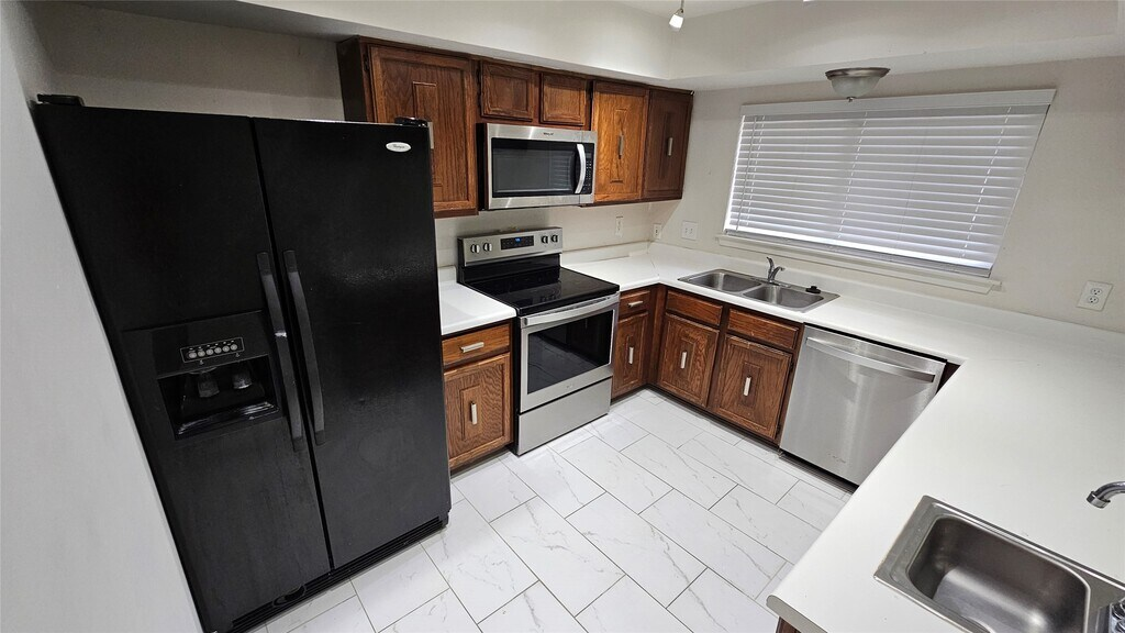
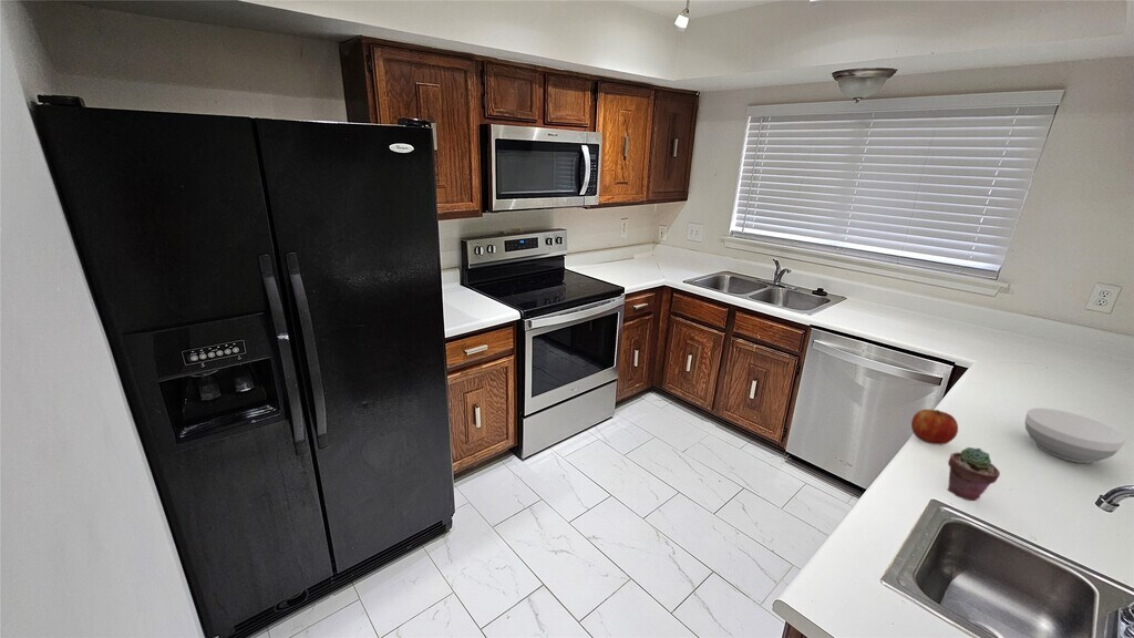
+ bowl [1024,407,1127,464]
+ apple [910,408,959,446]
+ potted succulent [946,446,1001,502]
